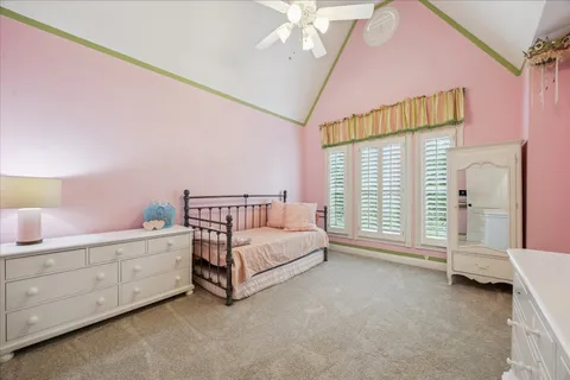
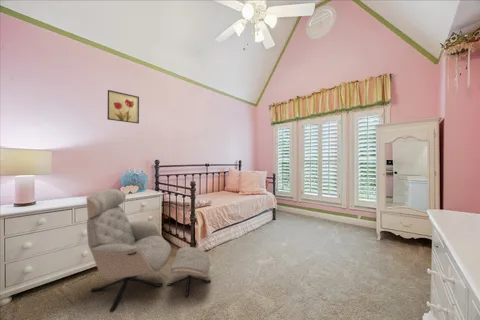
+ wall art [106,89,140,124]
+ armchair [85,188,212,313]
